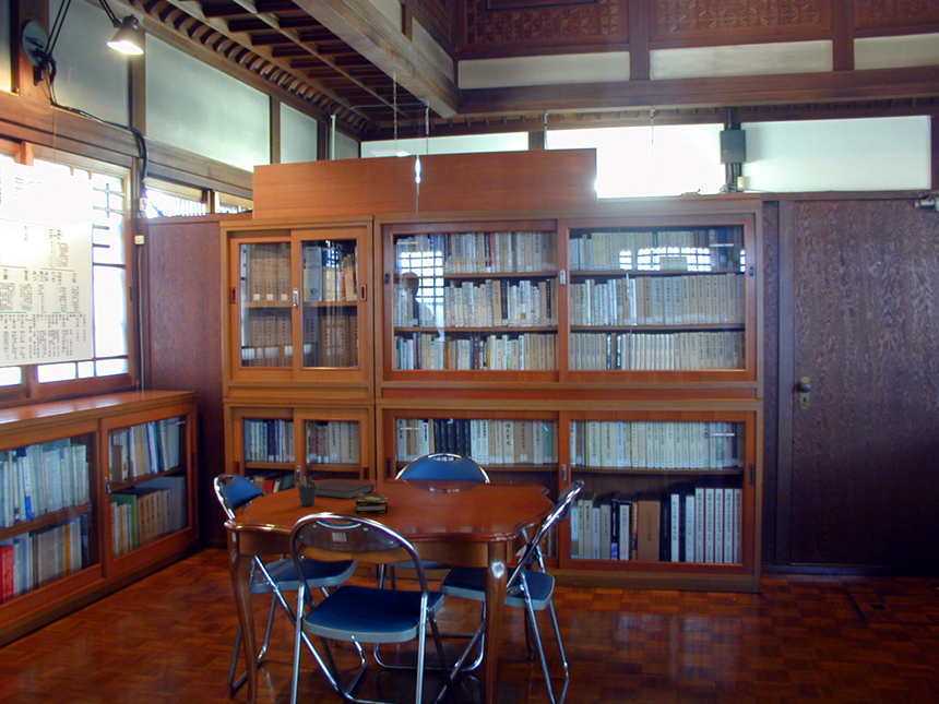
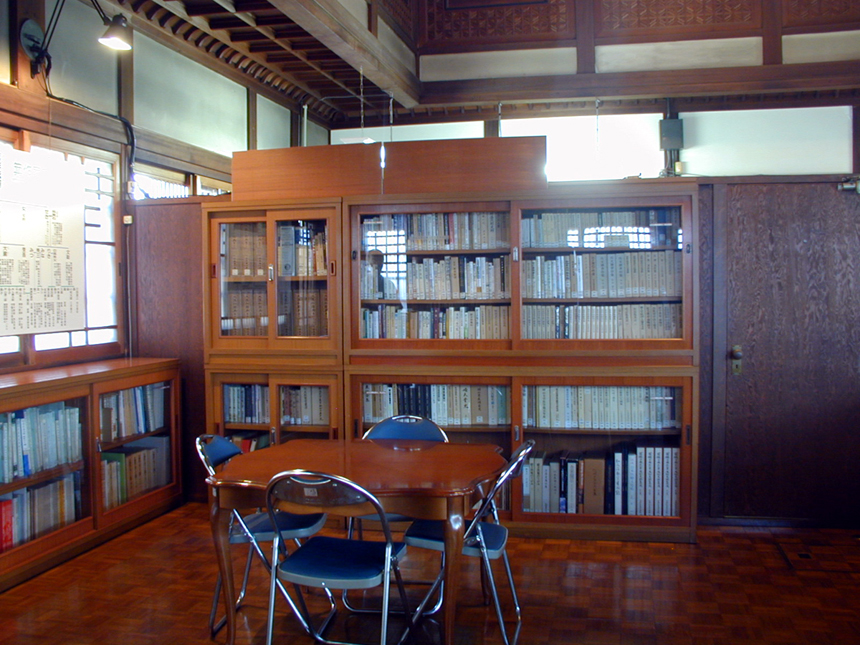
- notebook [316,479,375,500]
- pen holder [297,476,317,506]
- book [355,493,389,515]
